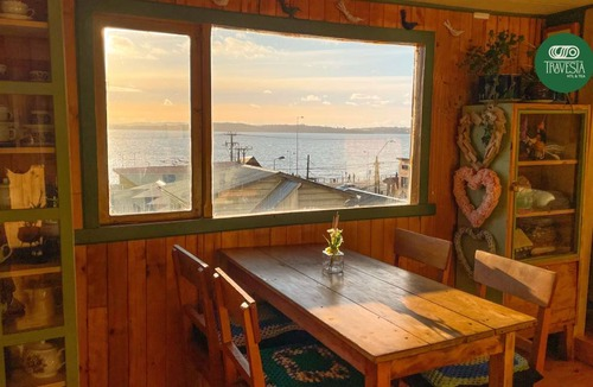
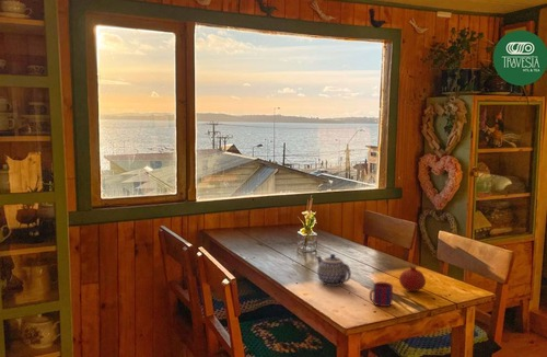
+ fruit [398,265,427,292]
+ mug [369,281,394,308]
+ teapot [315,253,352,287]
